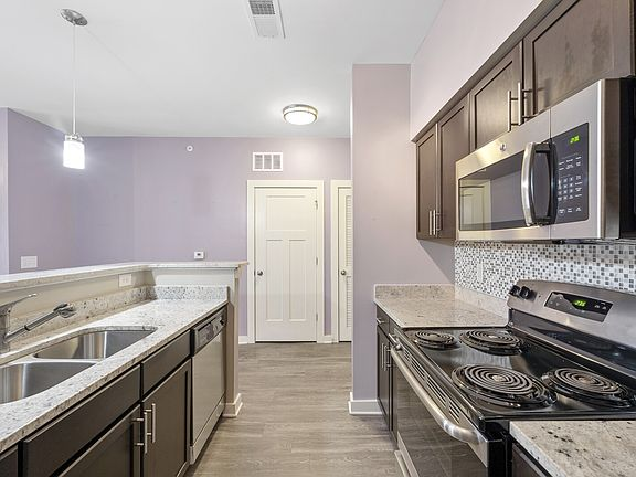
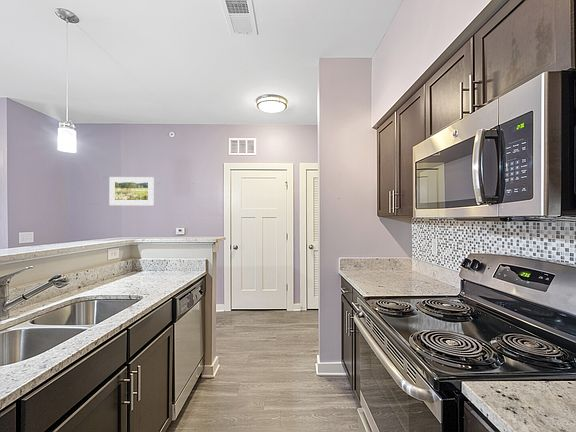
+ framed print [108,176,155,206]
